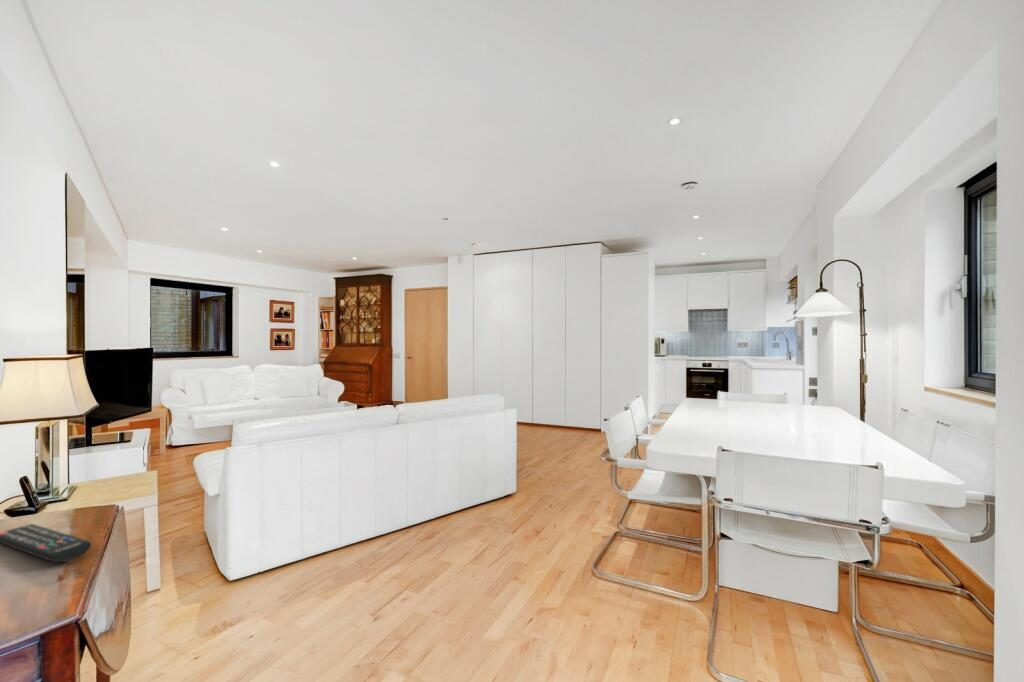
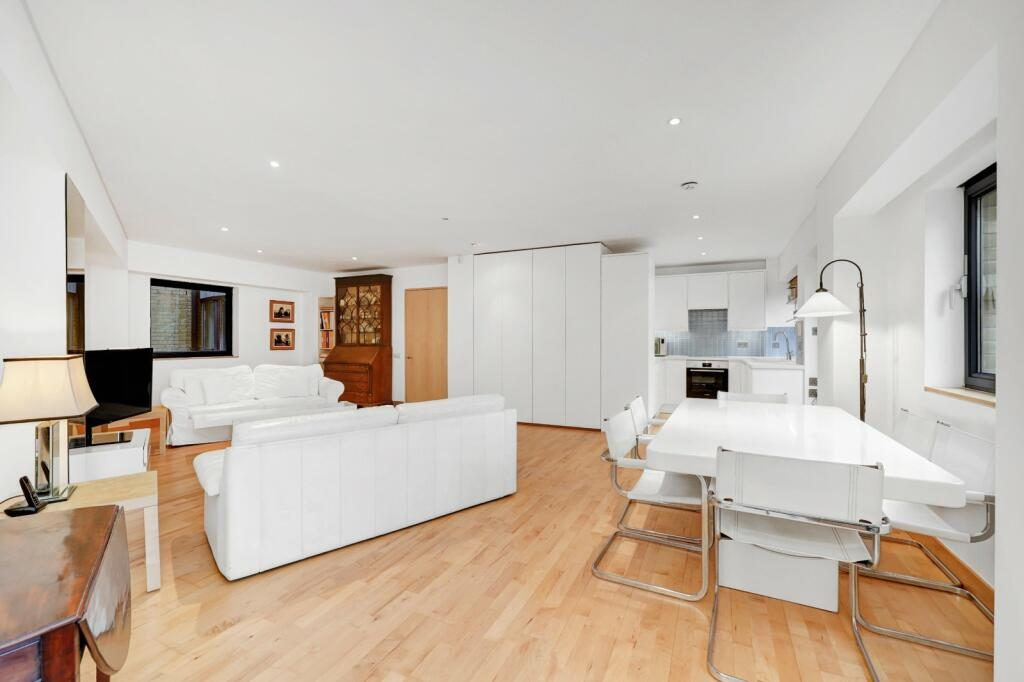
- remote control [0,523,92,564]
